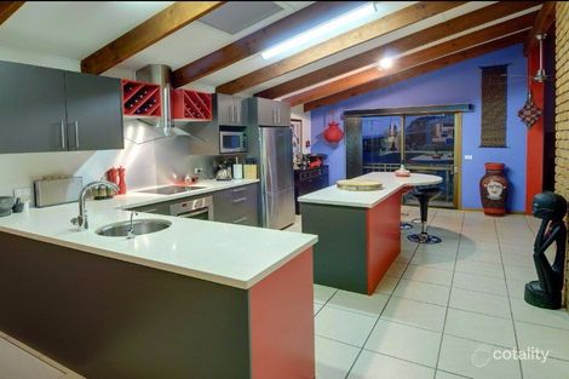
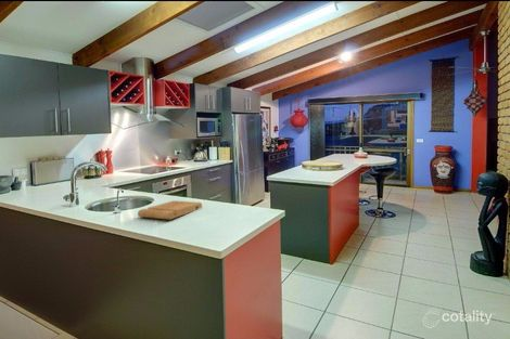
+ cutting board [137,199,203,221]
